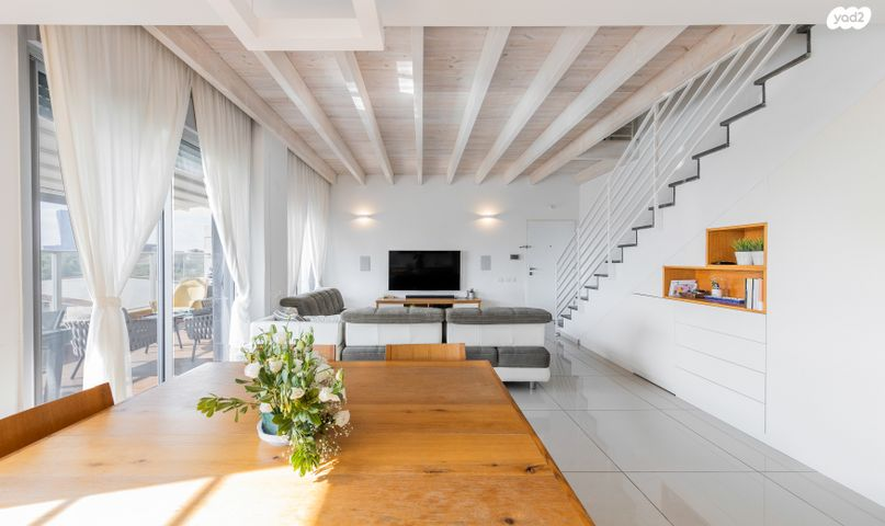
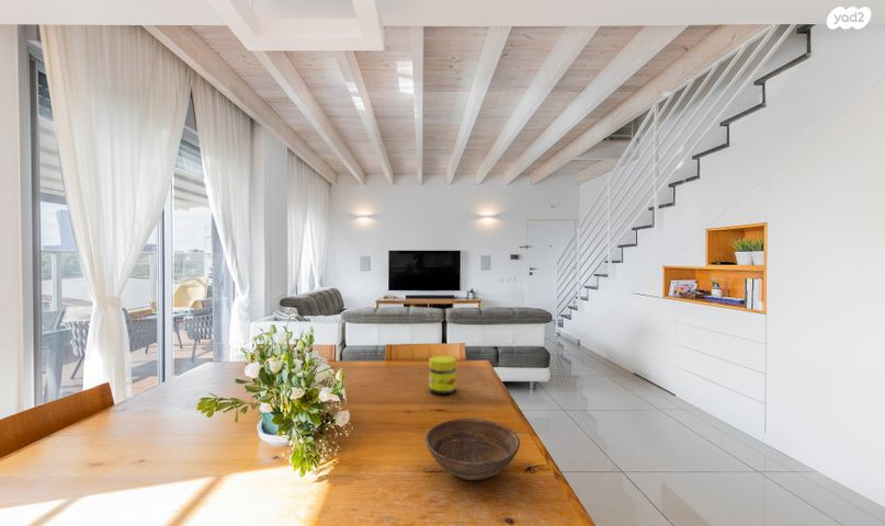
+ bowl [424,418,521,481]
+ jar [428,355,457,396]
